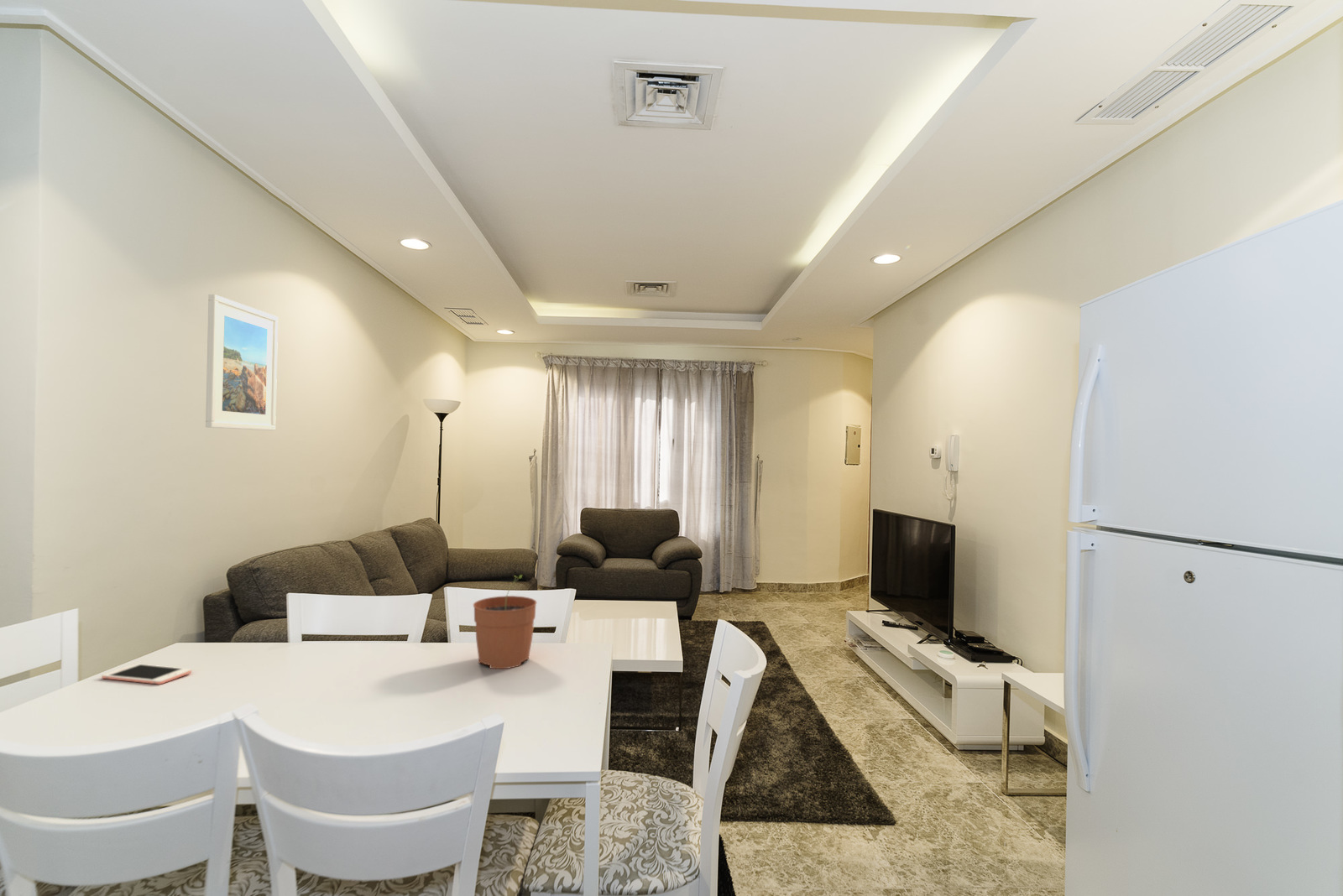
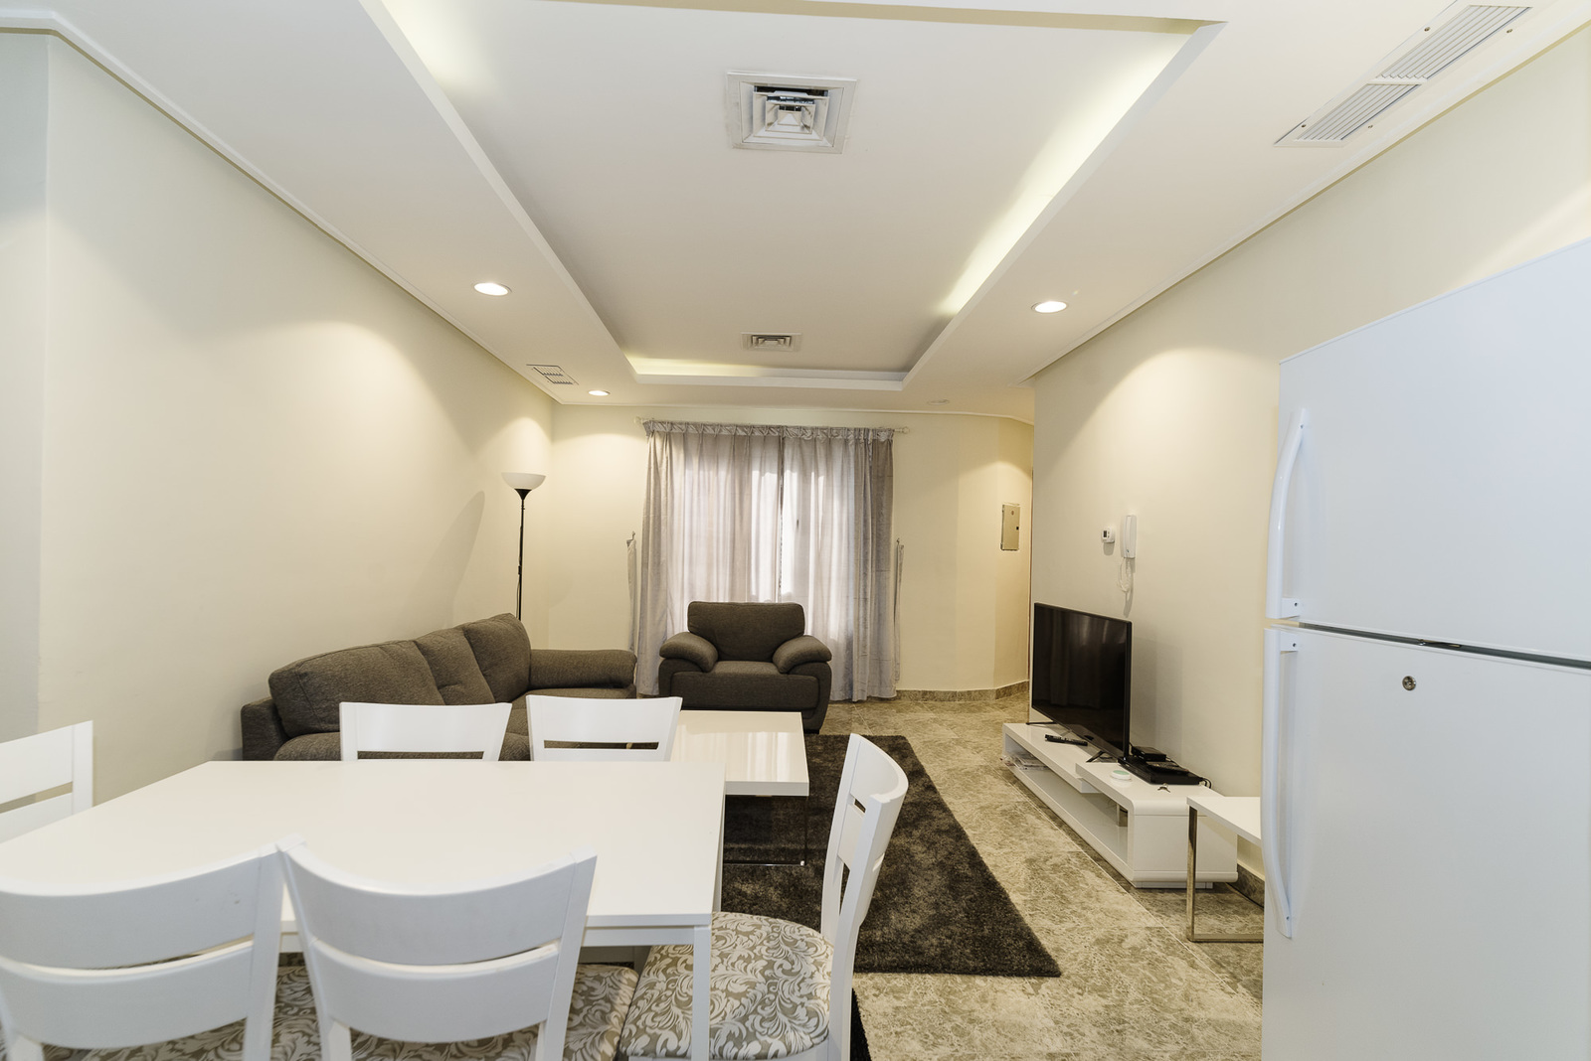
- cell phone [101,663,192,685]
- plant pot [473,574,537,669]
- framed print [205,294,279,431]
